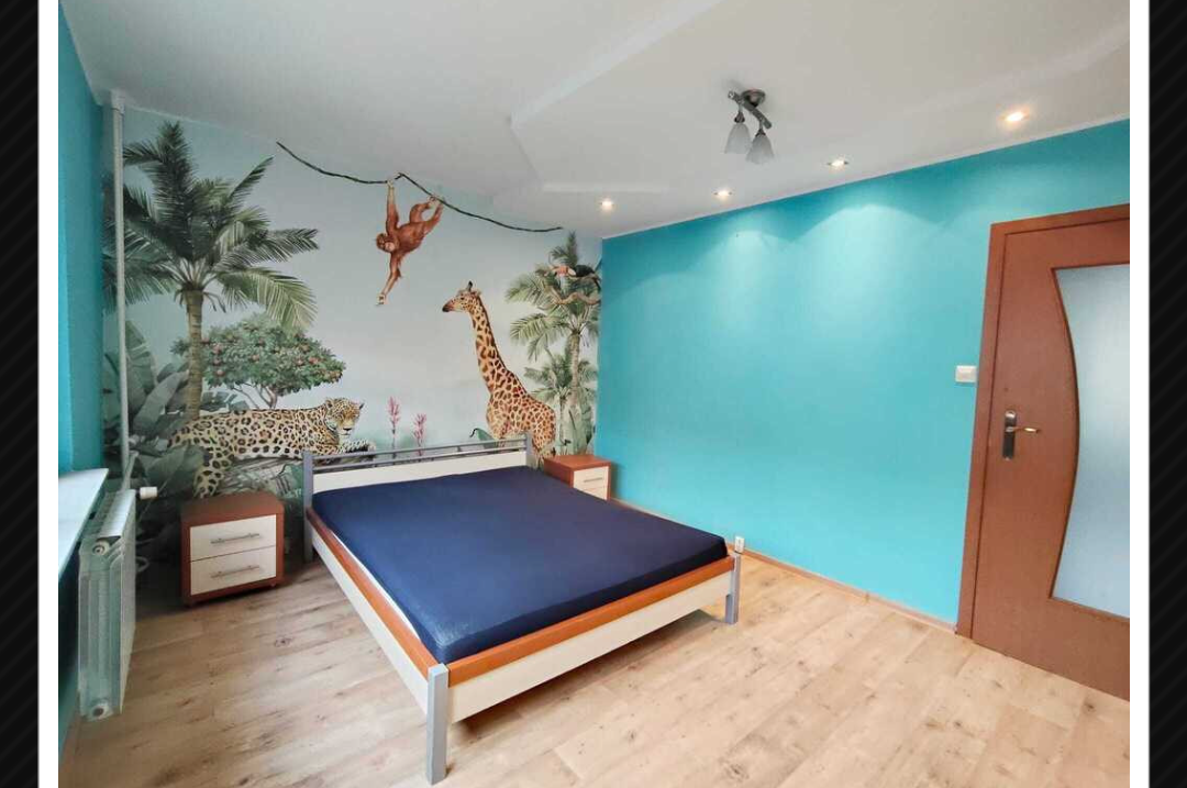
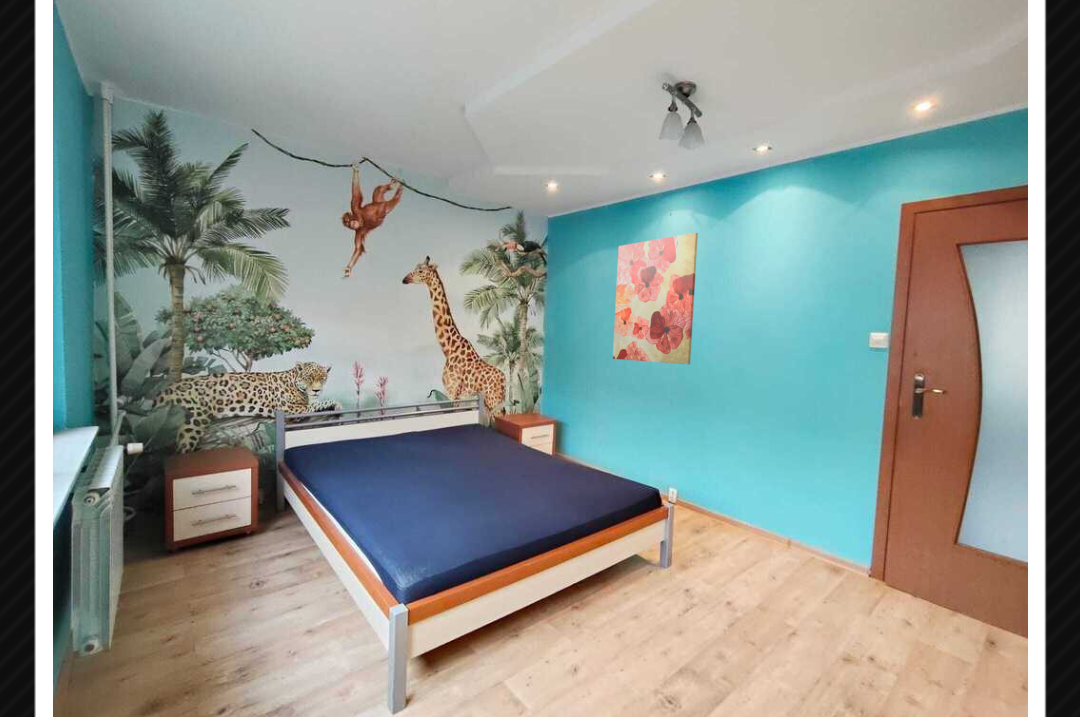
+ wall art [612,232,699,365]
